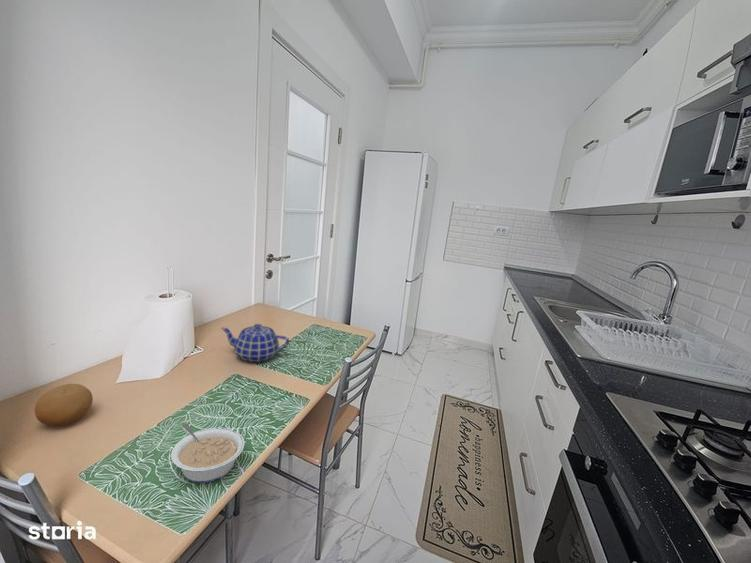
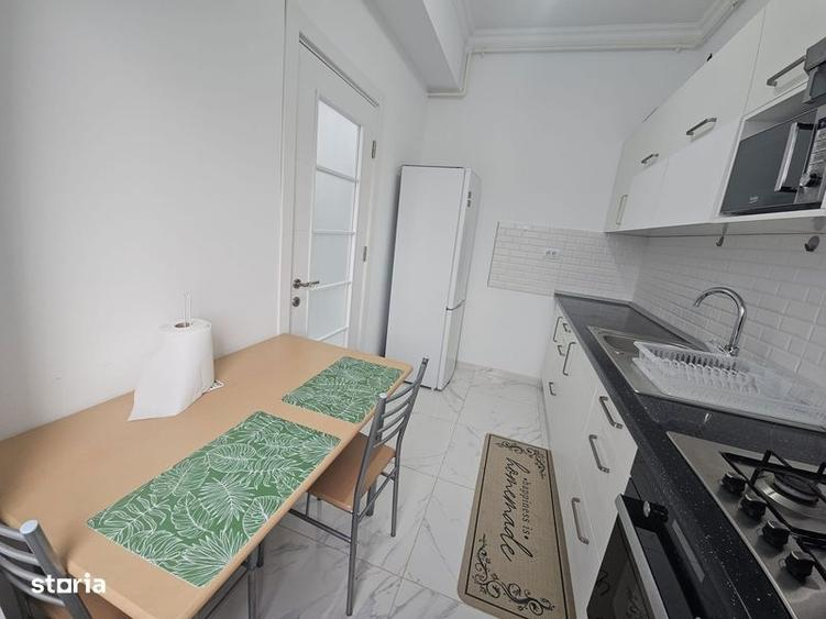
- teapot [220,323,290,363]
- legume [170,423,246,484]
- fruit [34,383,94,427]
